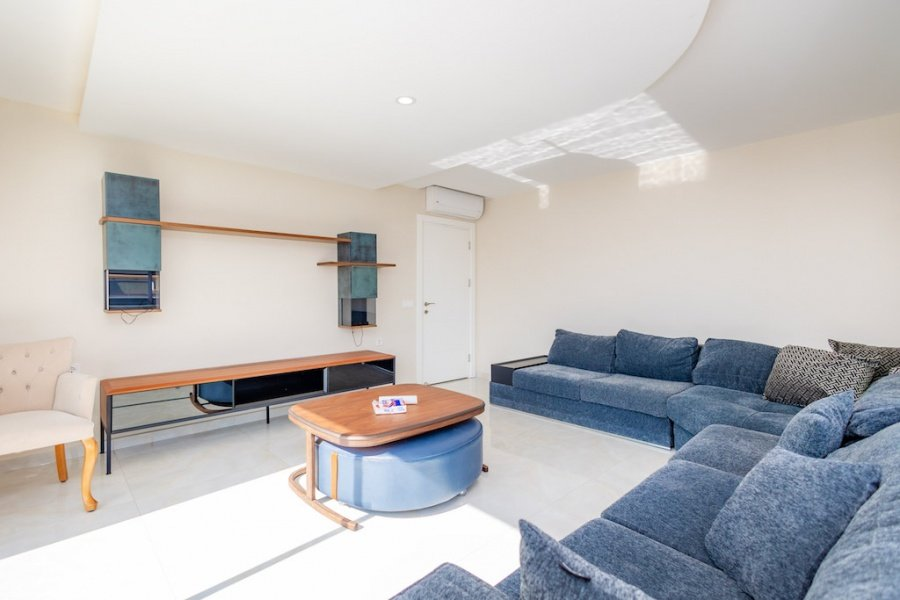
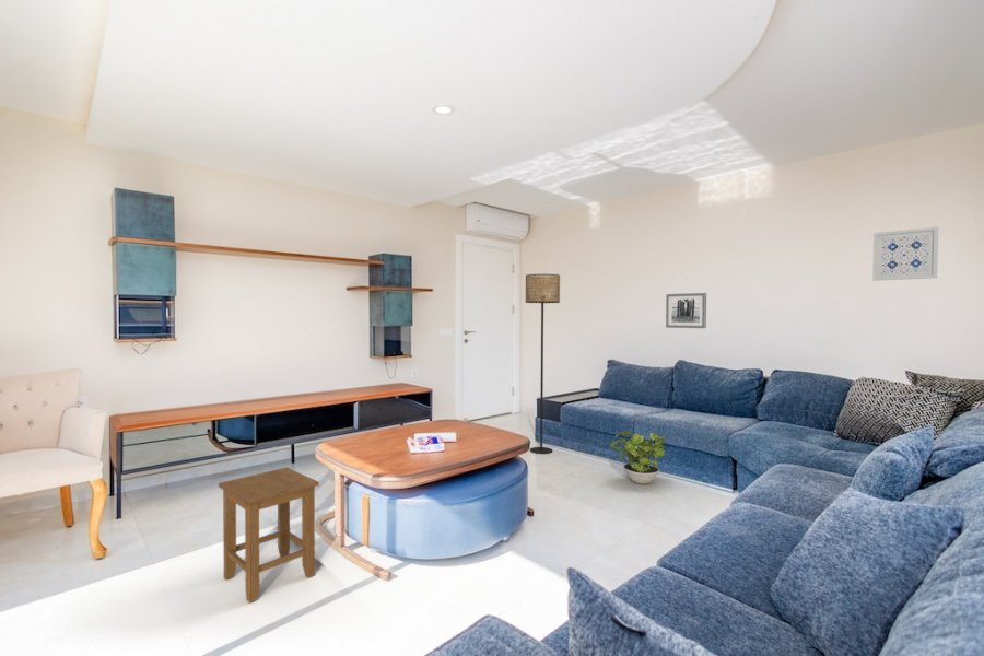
+ stool [218,466,320,604]
+ wall art [665,292,707,329]
+ wall art [871,226,939,282]
+ potted plant [608,430,667,484]
+ floor lamp [525,273,561,455]
